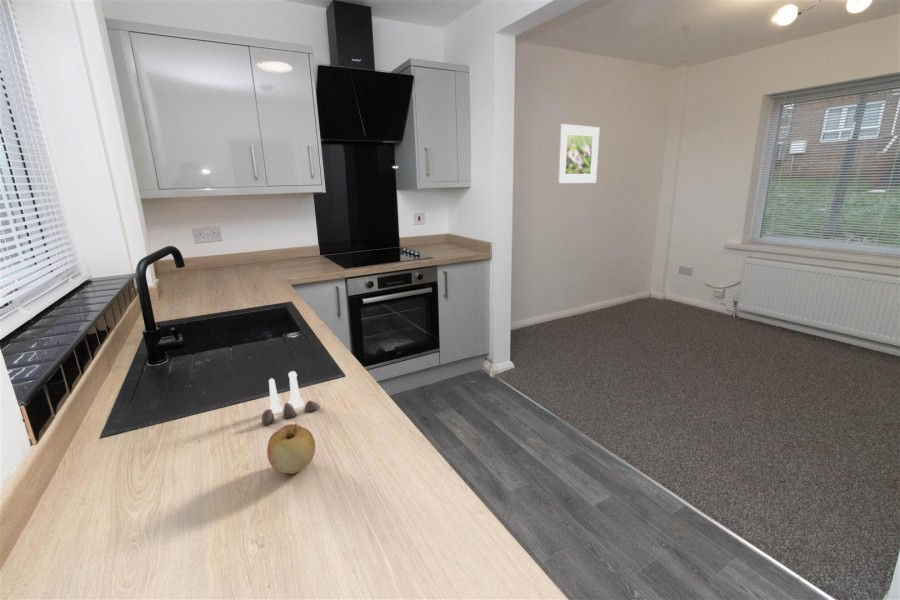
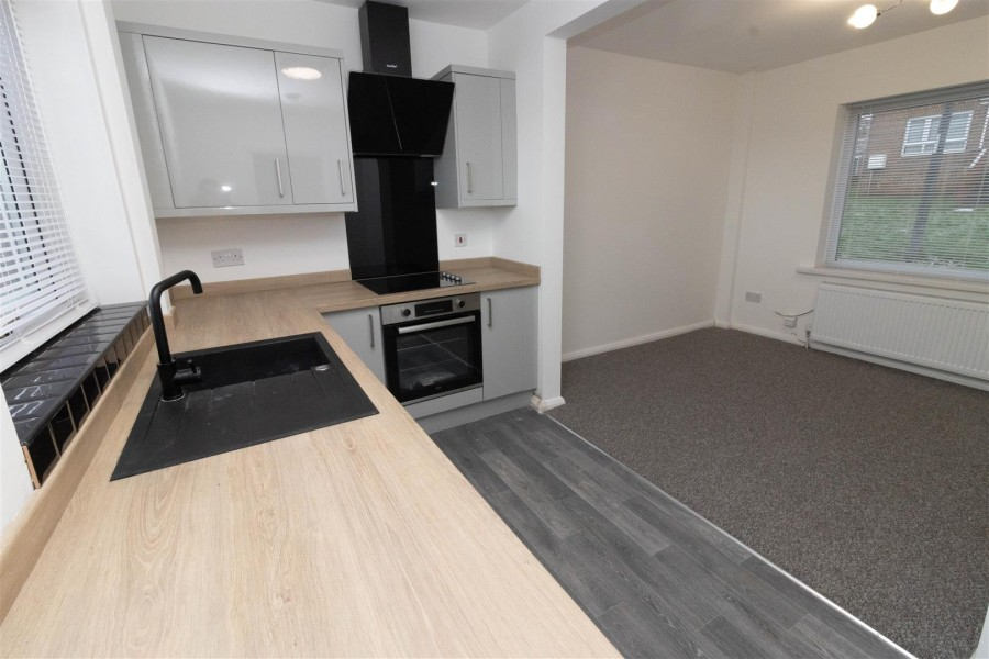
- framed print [556,123,601,184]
- salt and pepper shaker set [261,370,321,426]
- apple [266,423,316,475]
